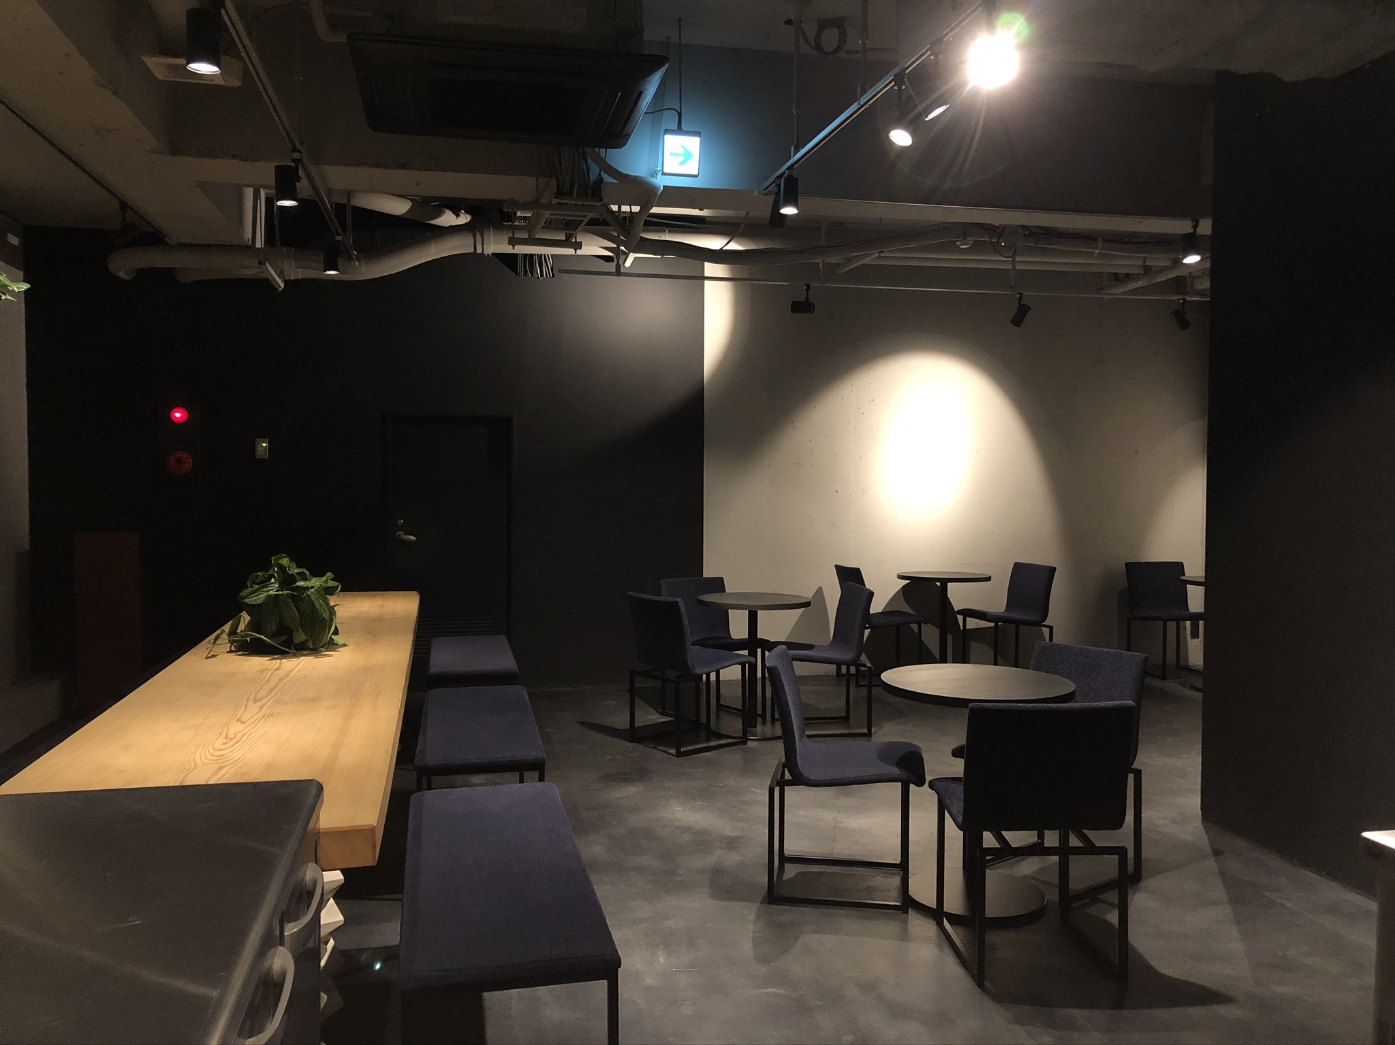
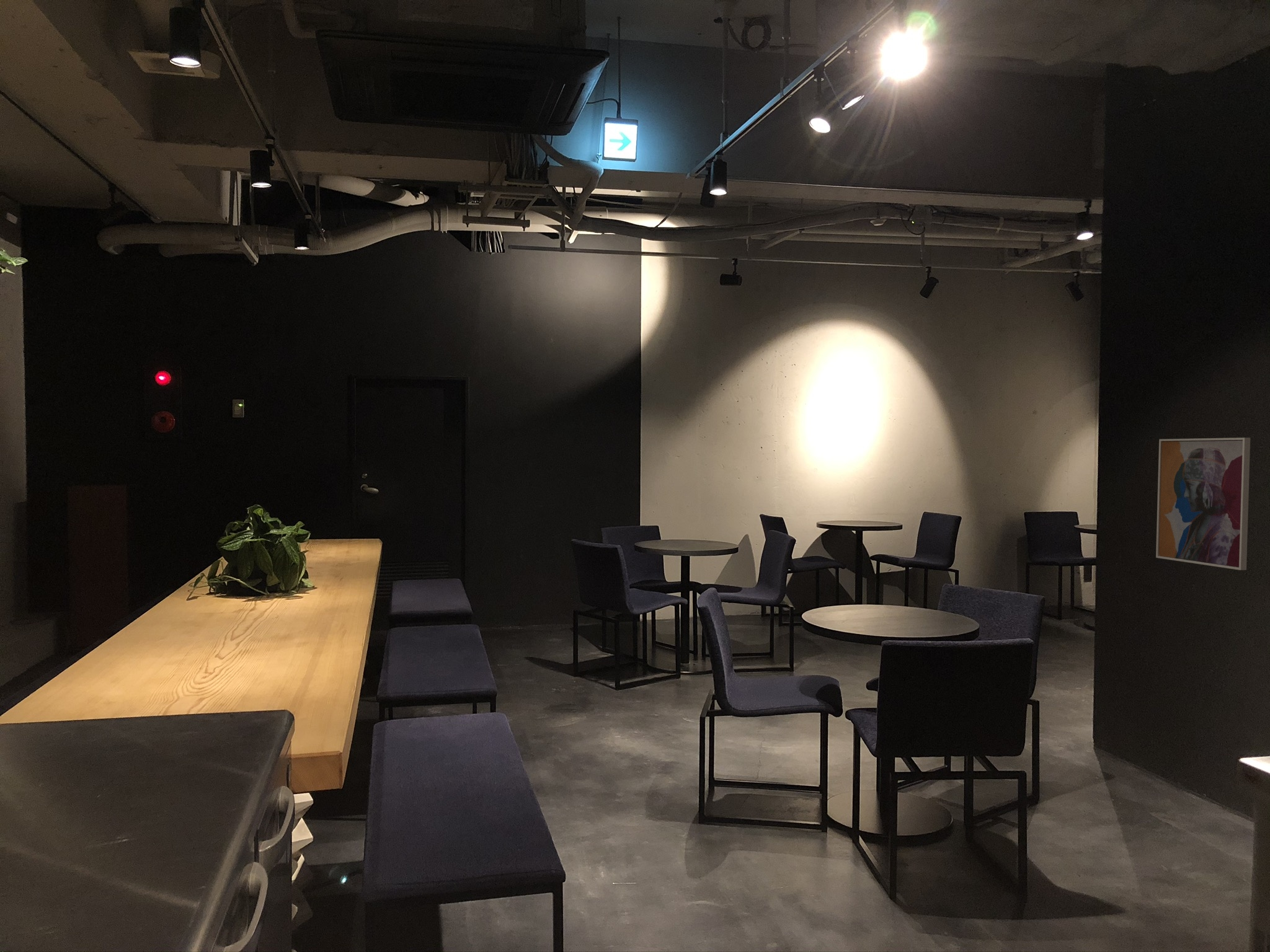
+ wall art [1155,437,1251,571]
